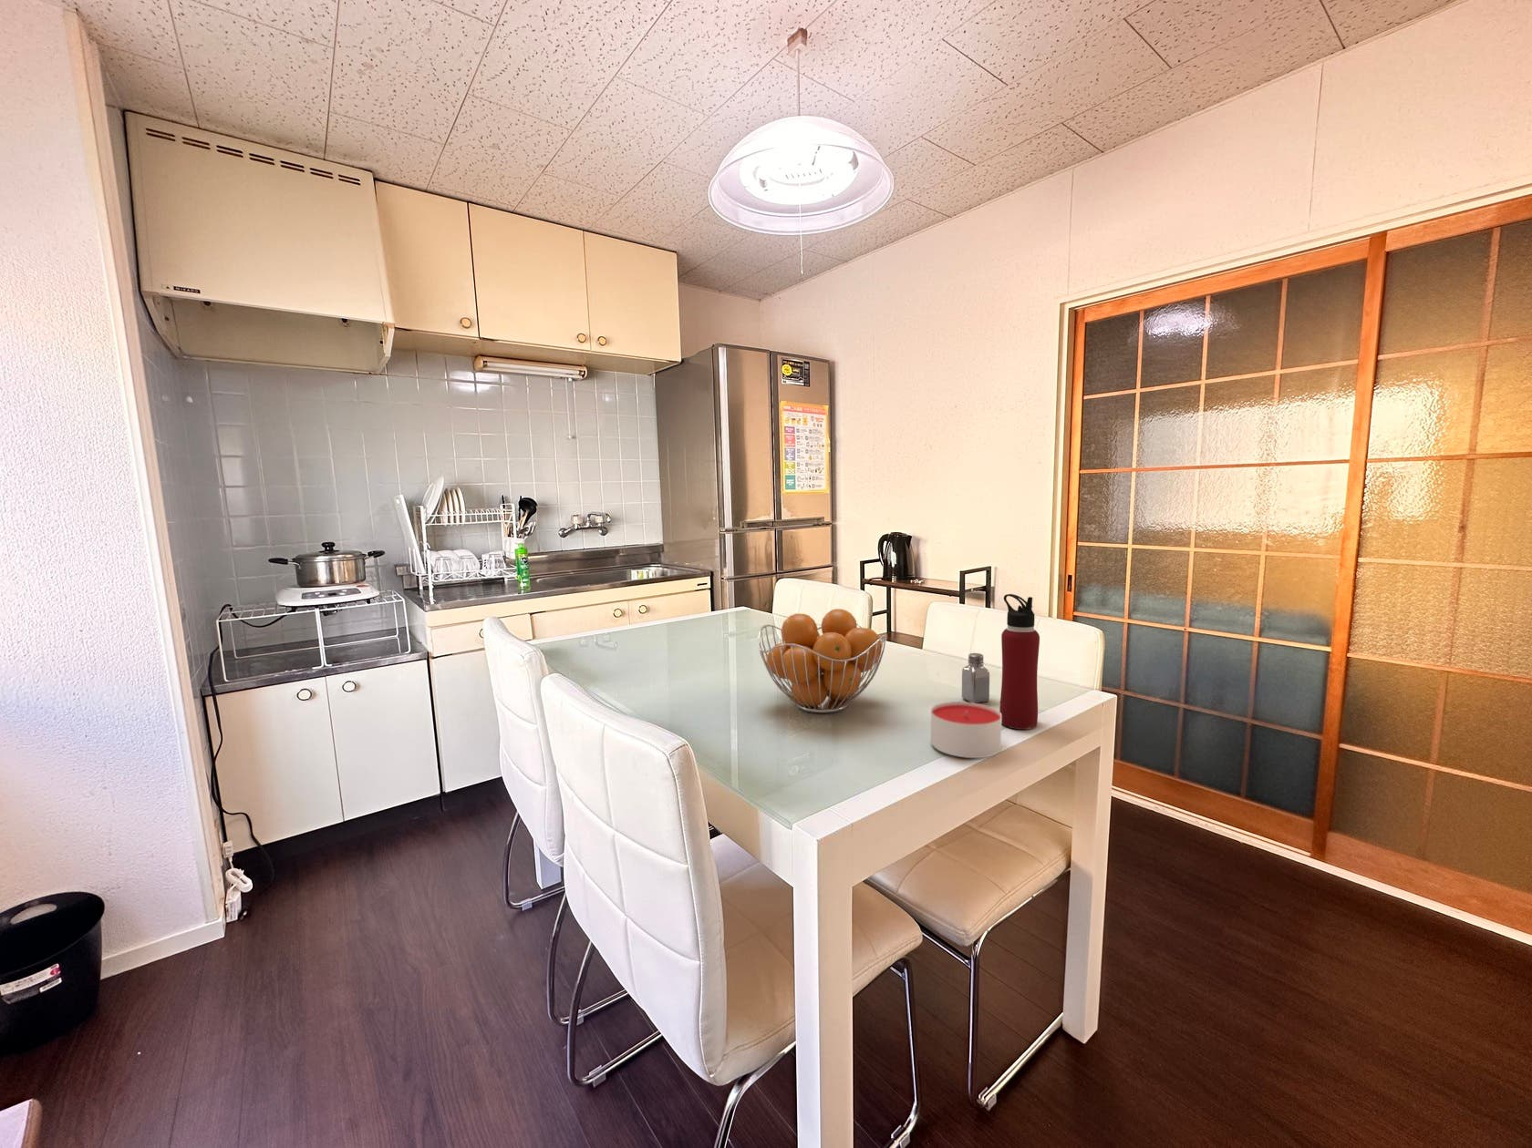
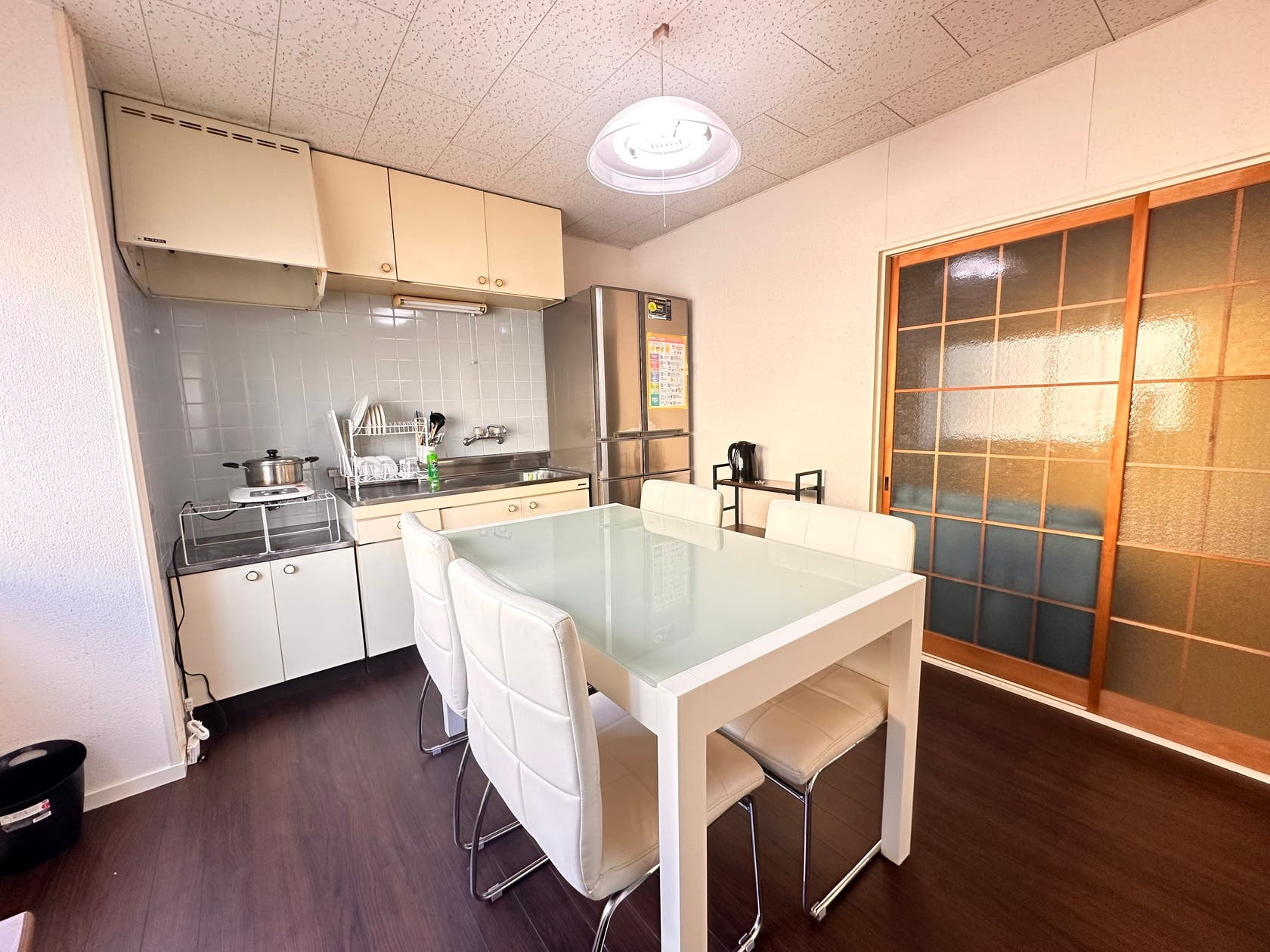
- saltshaker [961,652,990,703]
- candle [930,701,1002,758]
- fruit basket [756,608,888,714]
- water bottle [999,593,1041,730]
